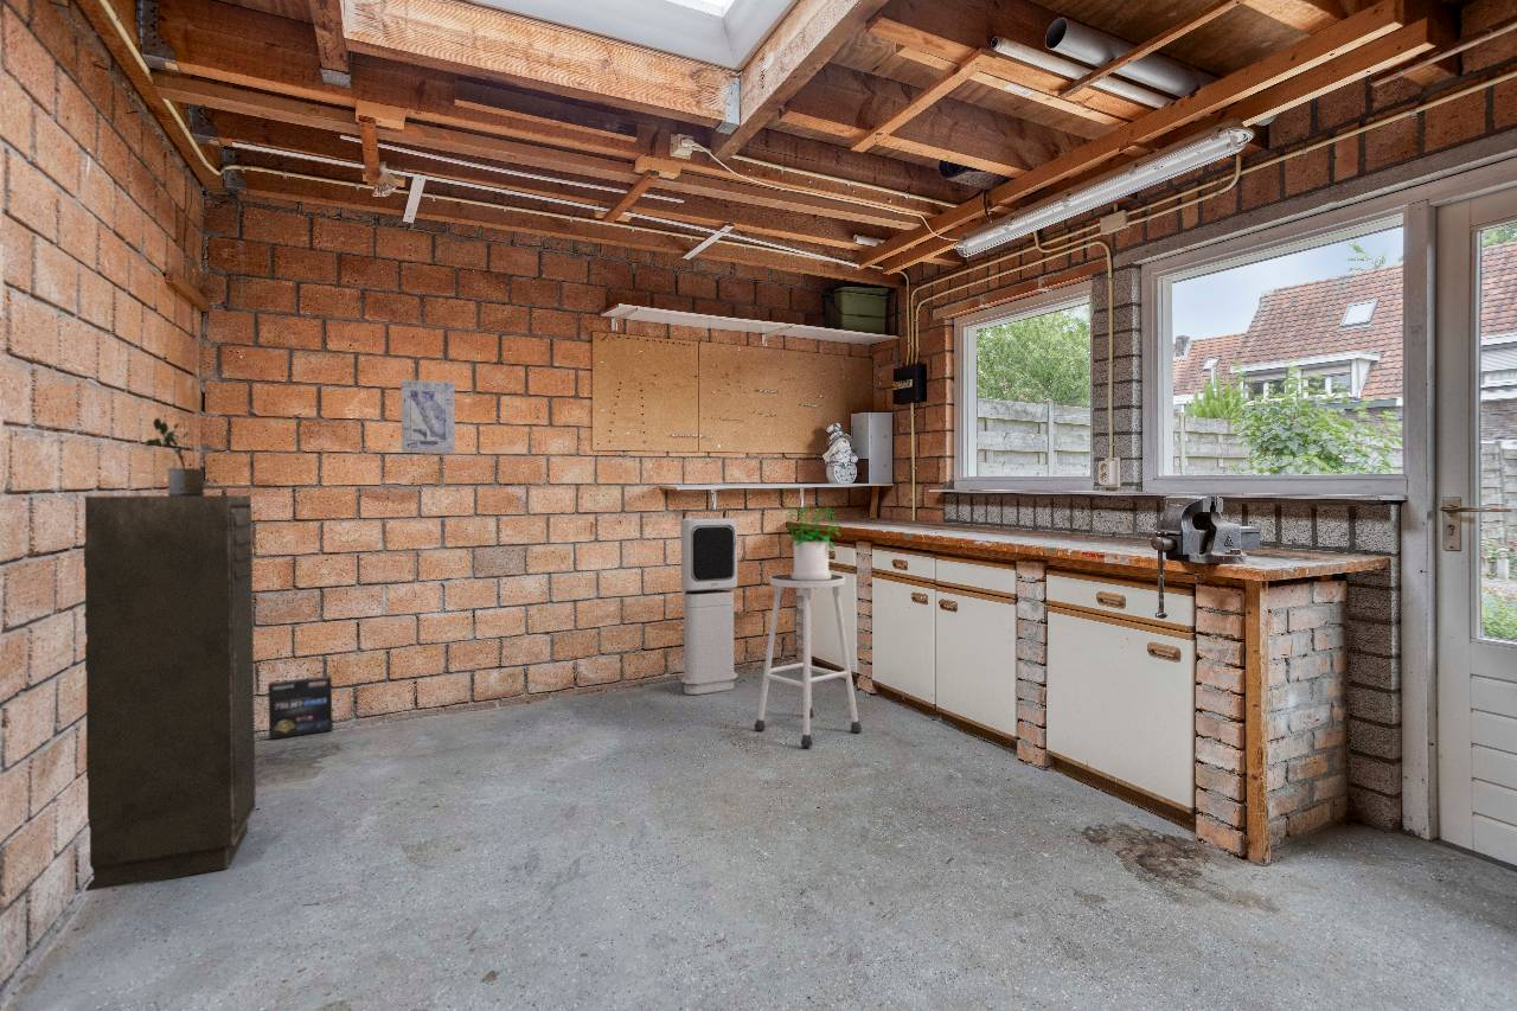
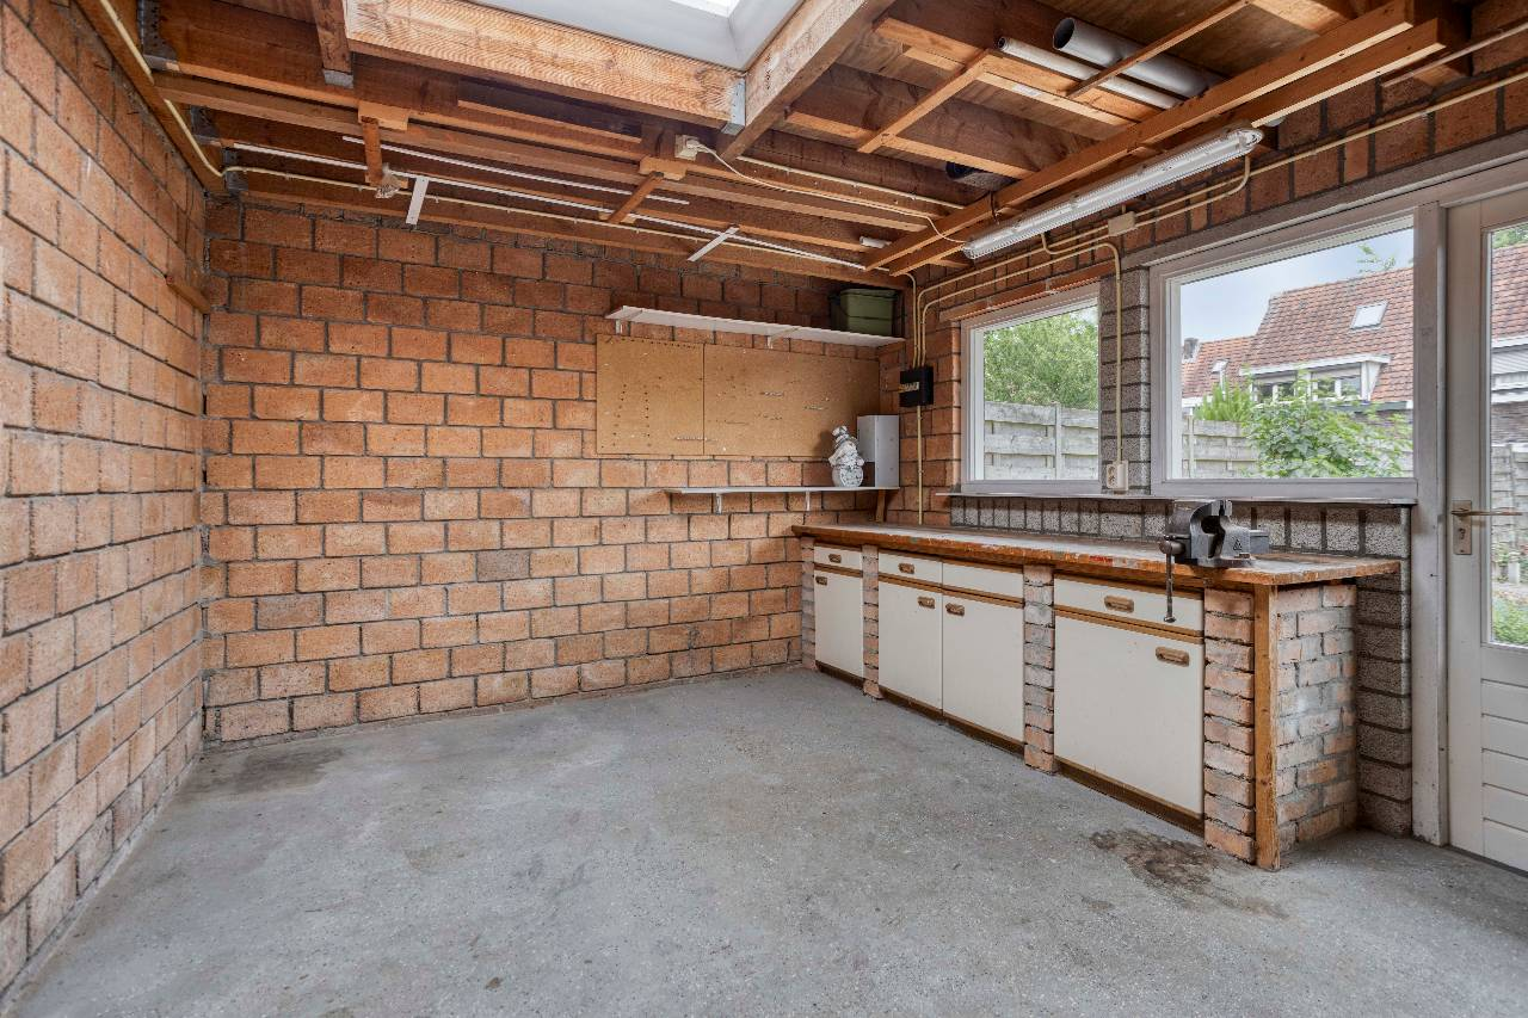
- potted plant [782,504,841,580]
- box [267,674,334,741]
- stool [754,572,863,748]
- storage cabinet [83,494,257,892]
- wall art [399,378,456,455]
- potted plant [145,417,206,495]
- air purifier [680,517,740,696]
